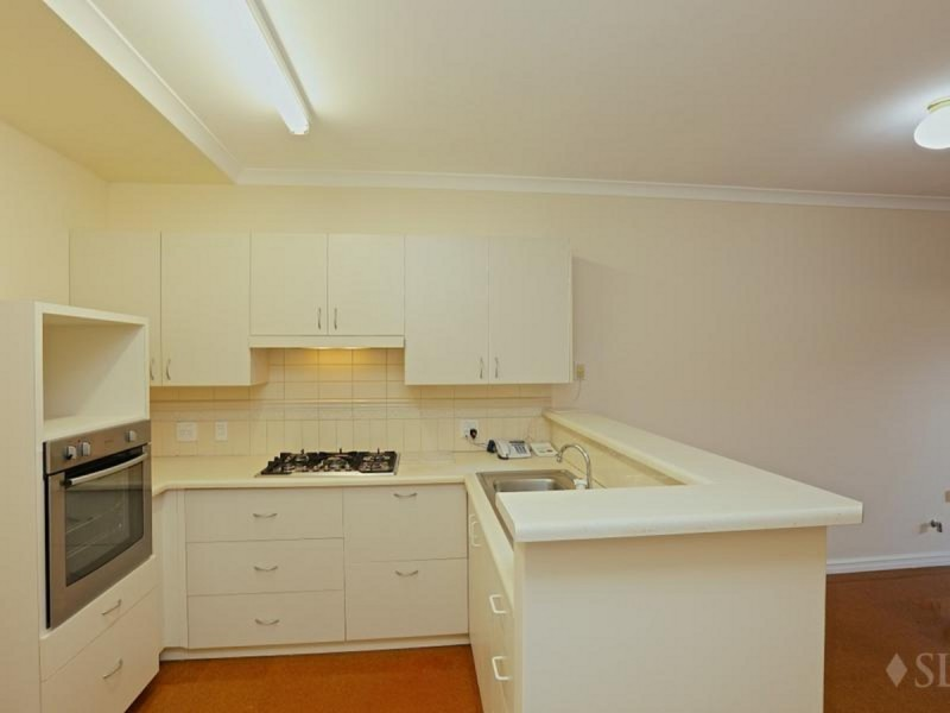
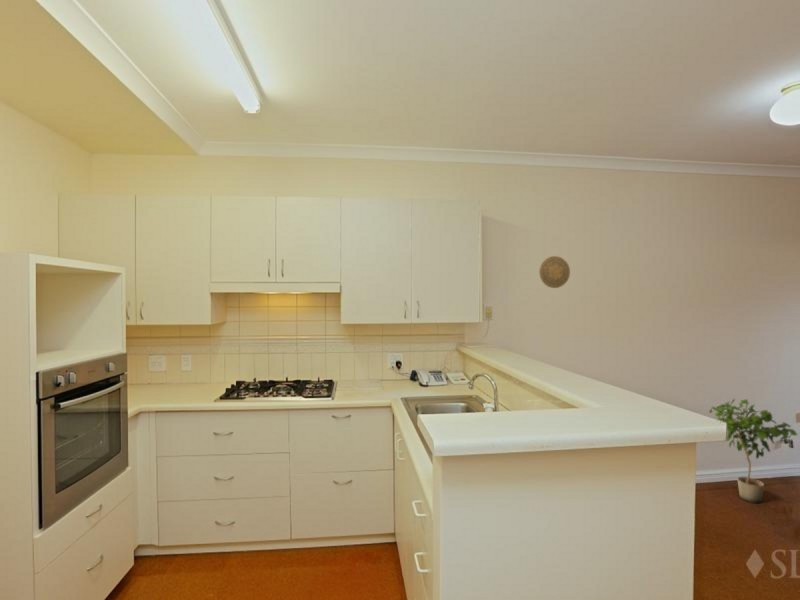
+ decorative plate [538,255,571,289]
+ potted plant [708,398,798,504]
